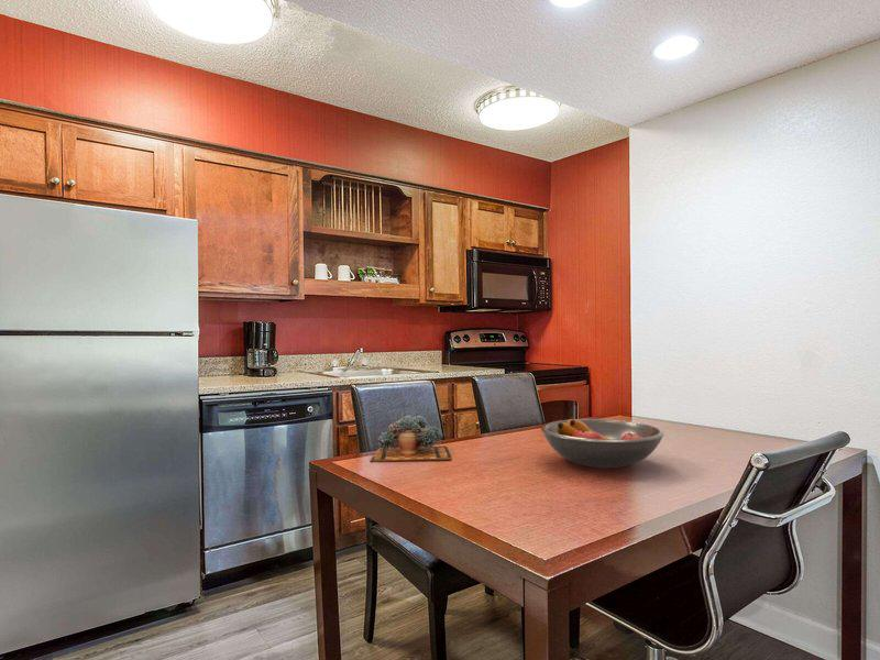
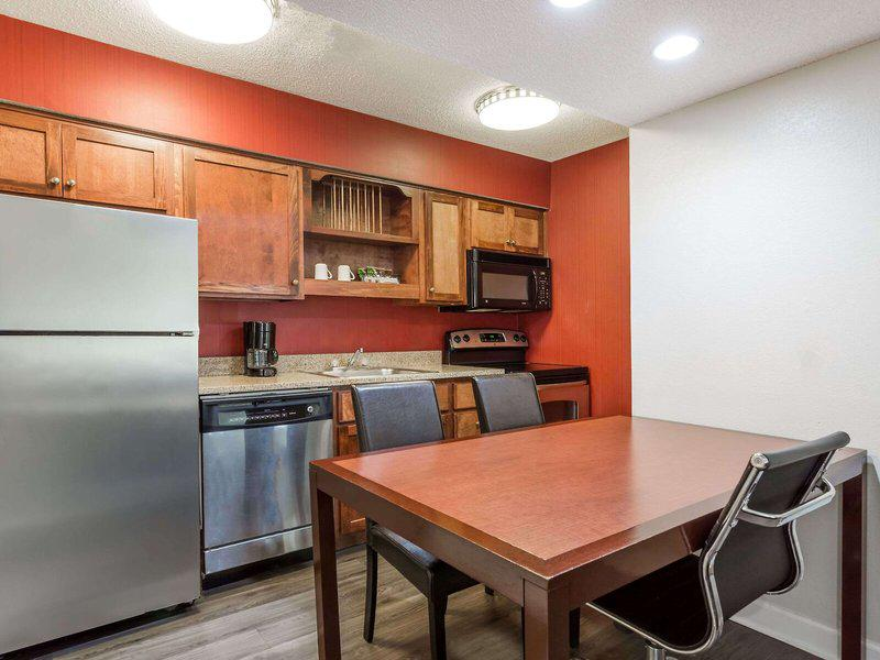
- fruit bowl [540,418,666,469]
- succulent plant [369,415,452,463]
